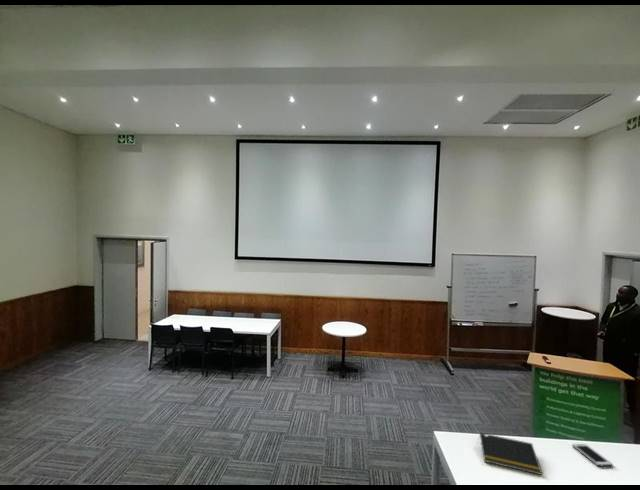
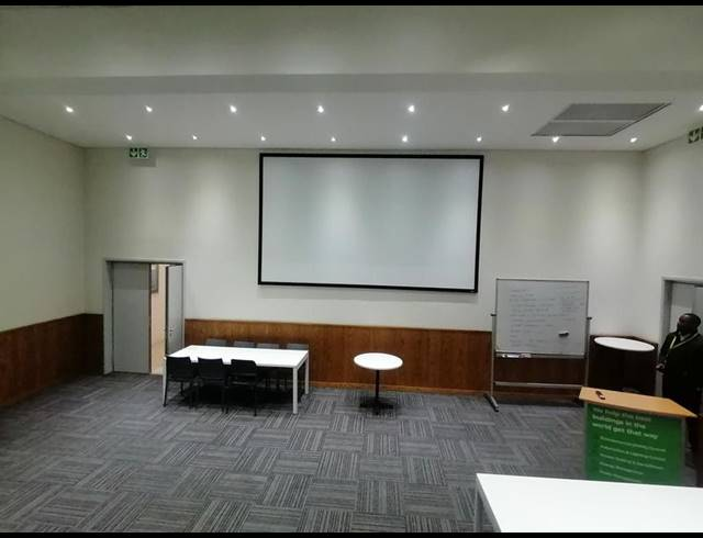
- notepad [477,432,543,476]
- cell phone [571,443,614,467]
